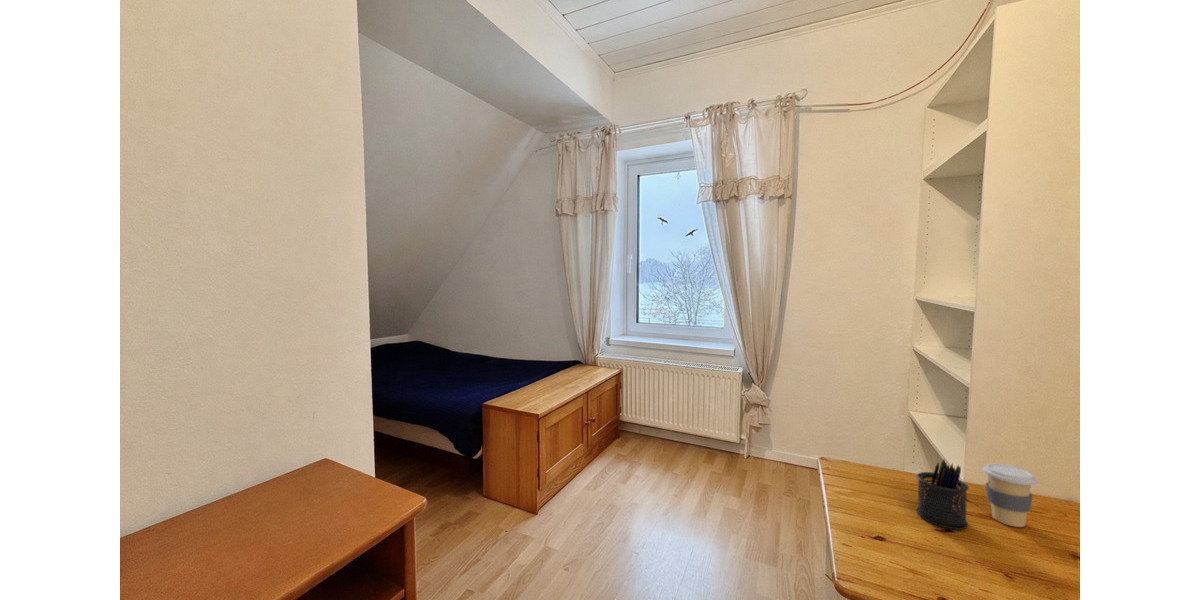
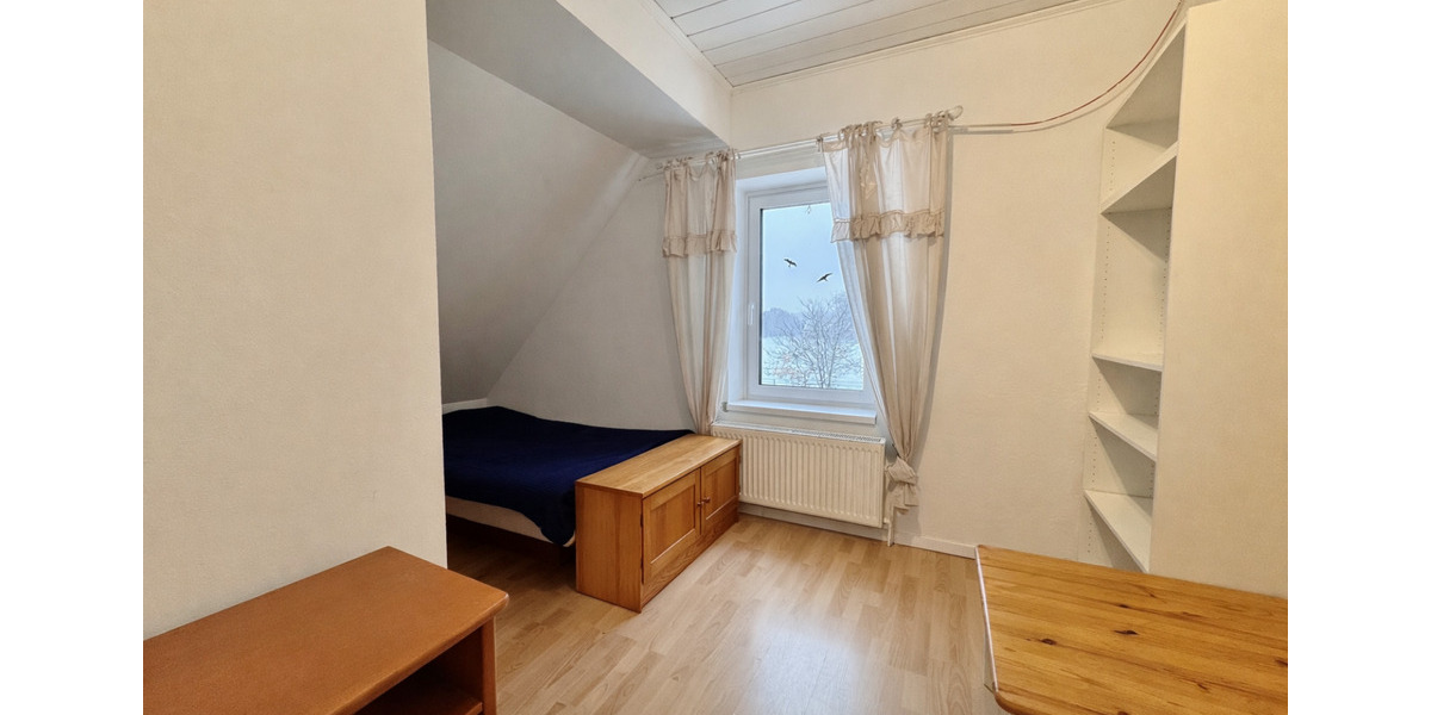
- pen holder [916,457,970,531]
- coffee cup [982,463,1038,528]
